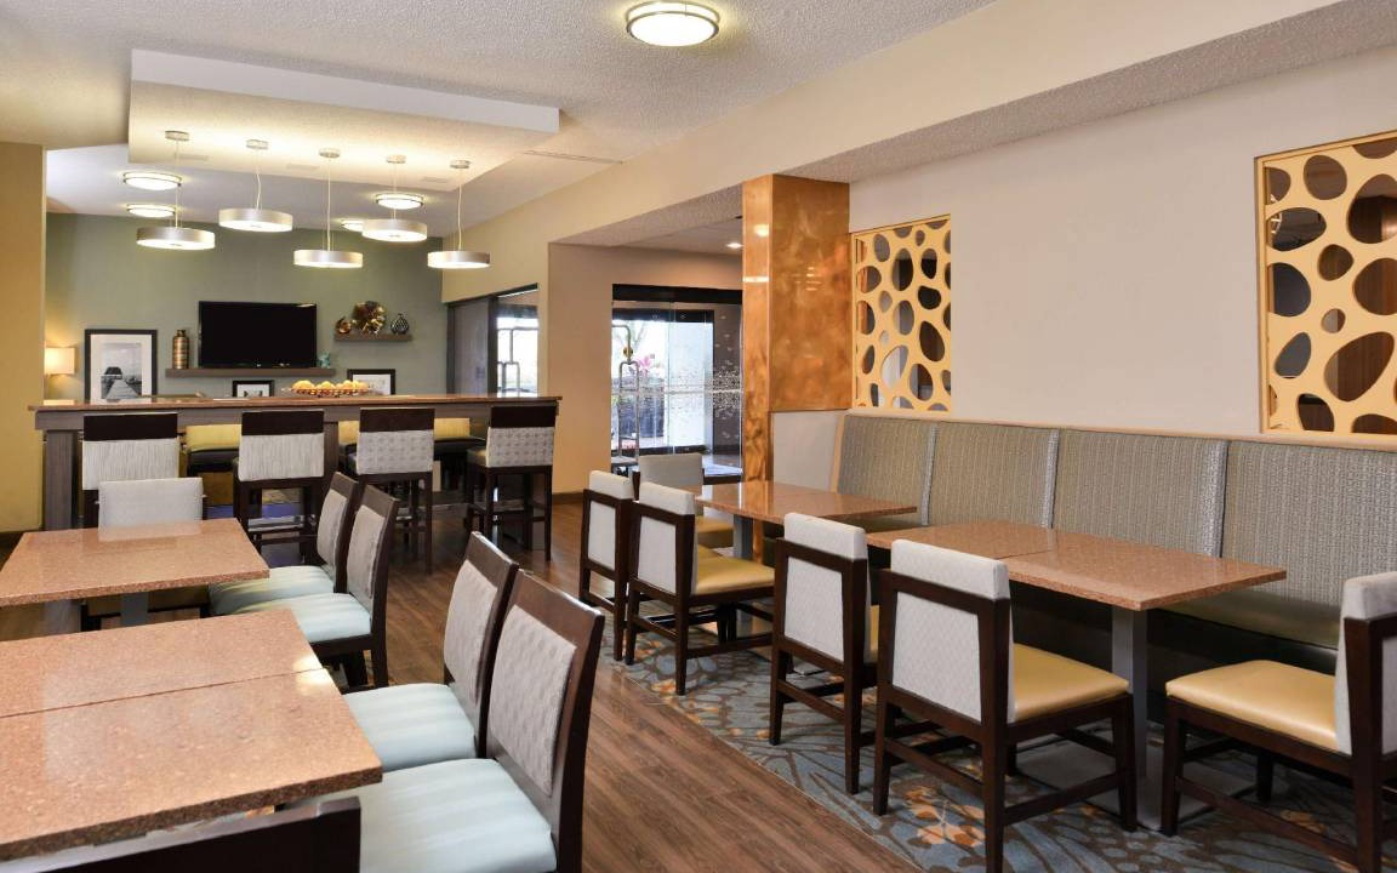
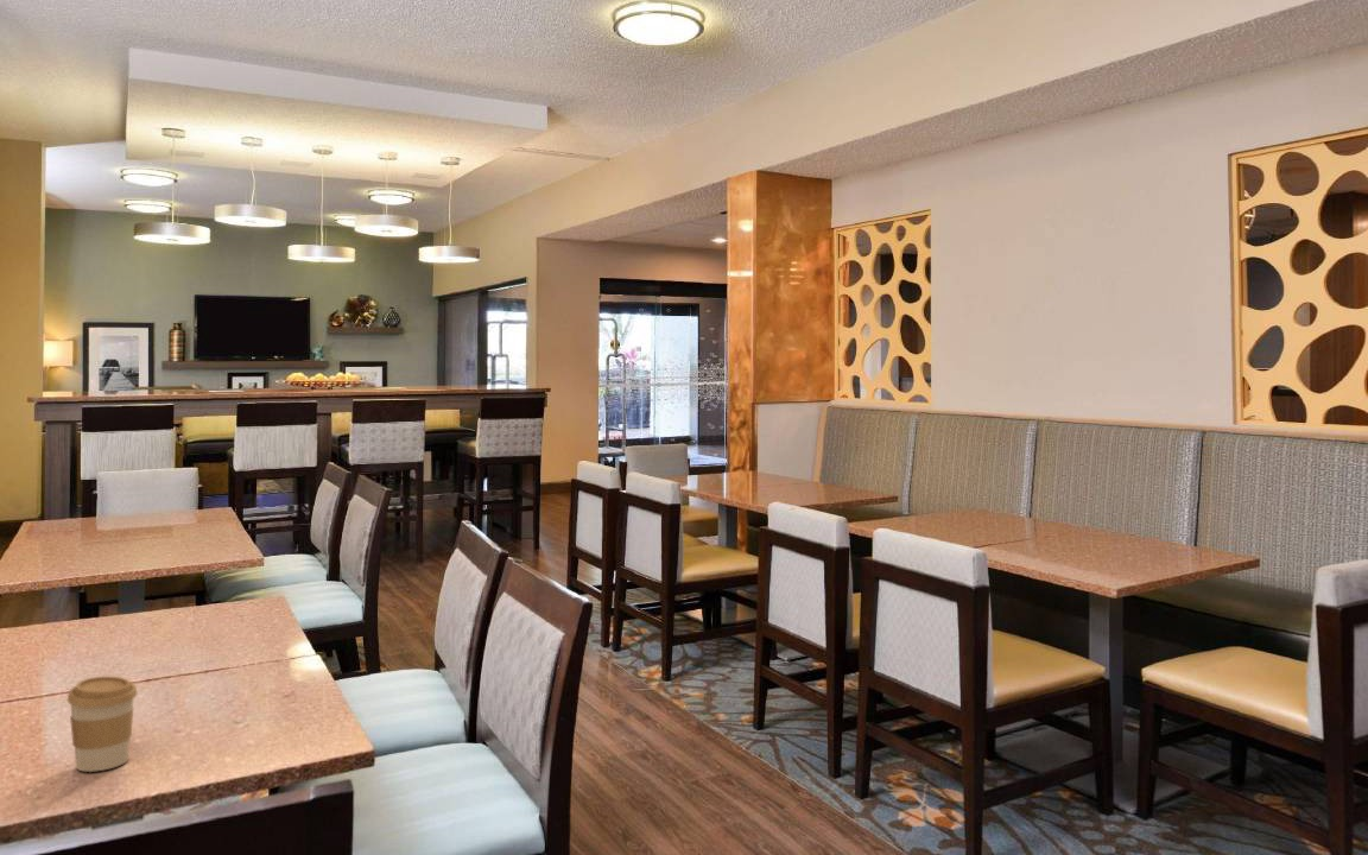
+ coffee cup [66,676,138,773]
